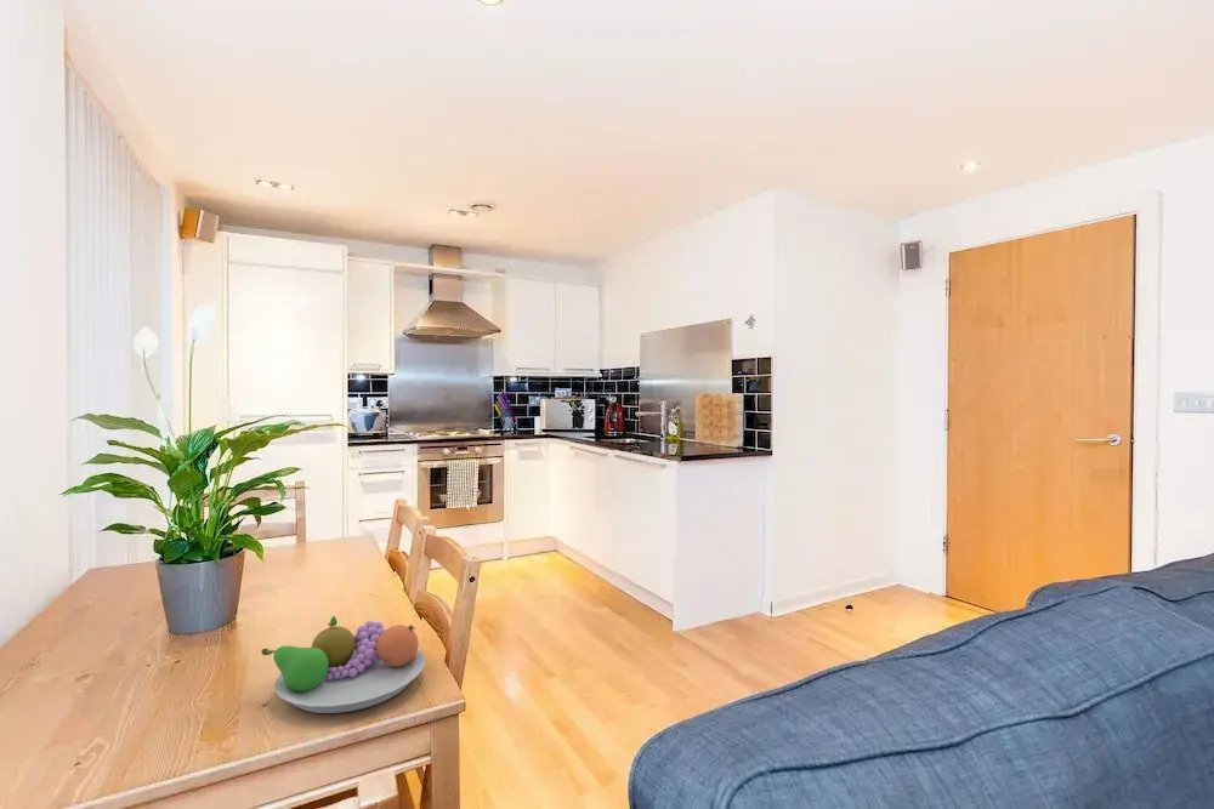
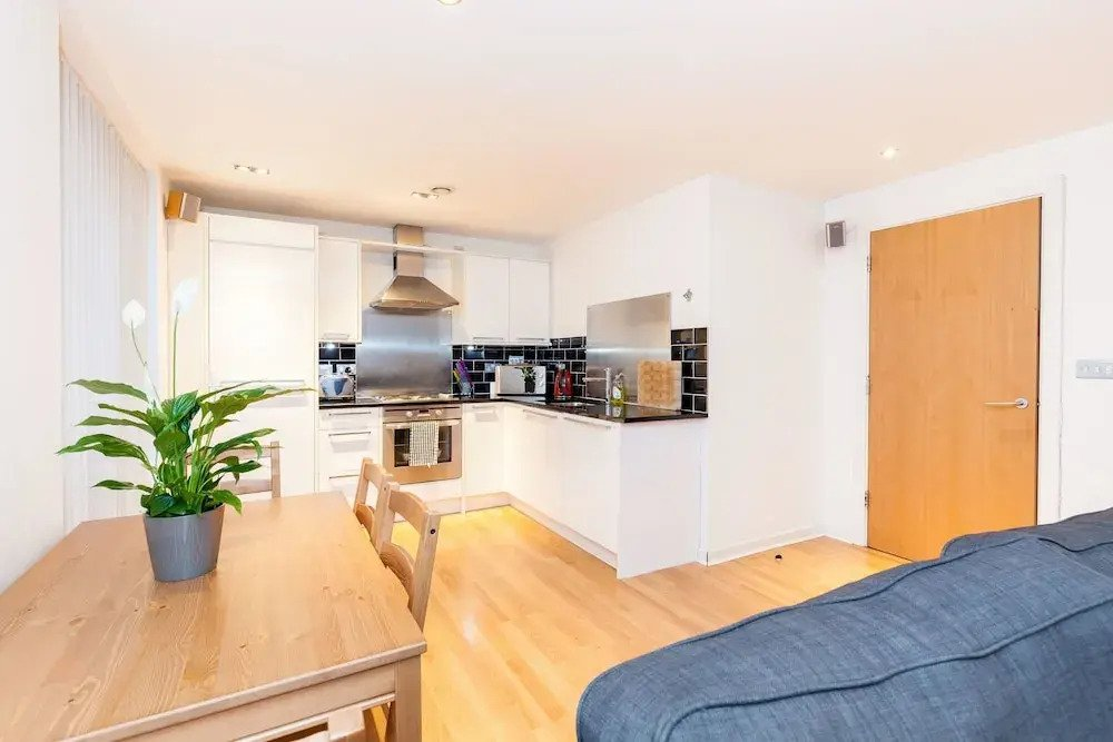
- fruit bowl [260,615,426,714]
